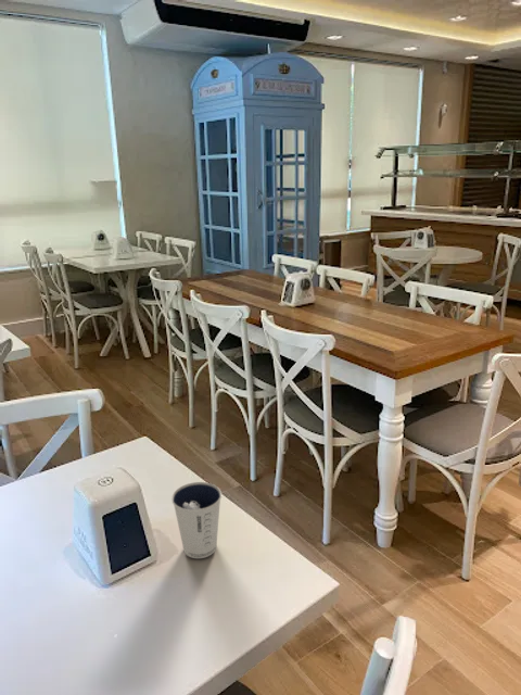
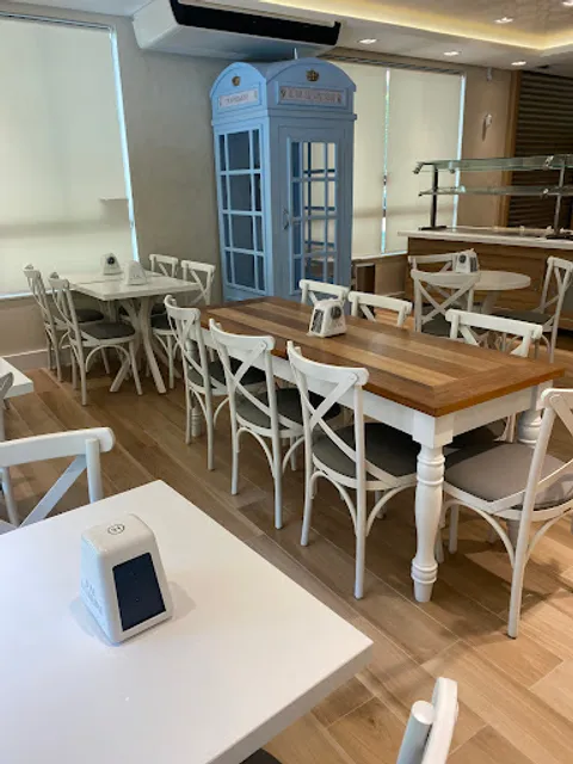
- dixie cup [170,481,223,559]
